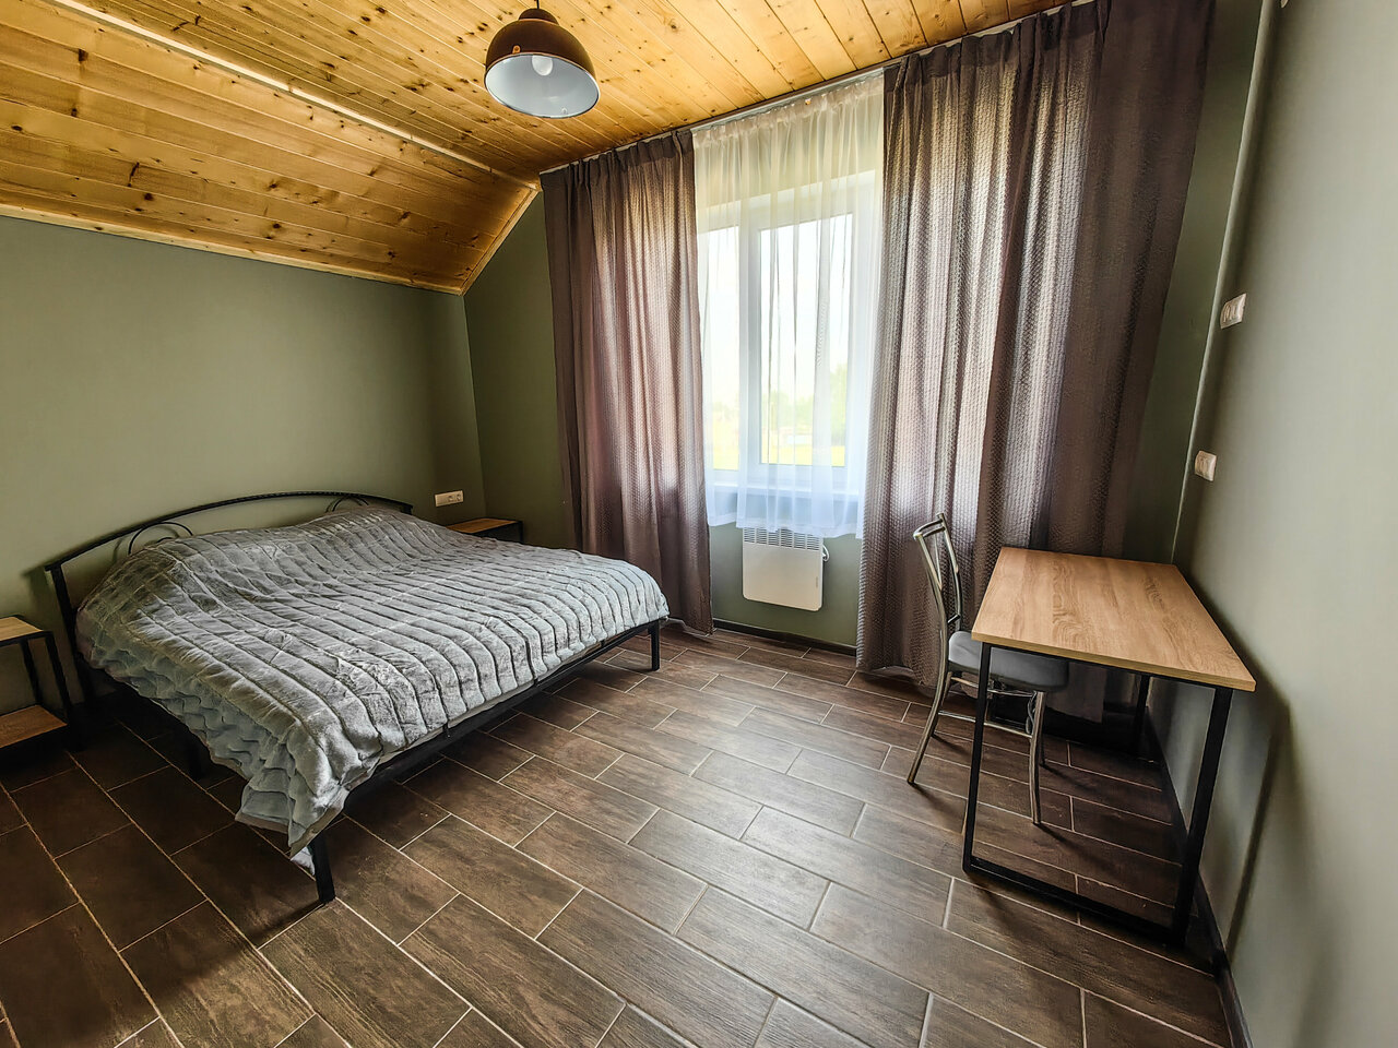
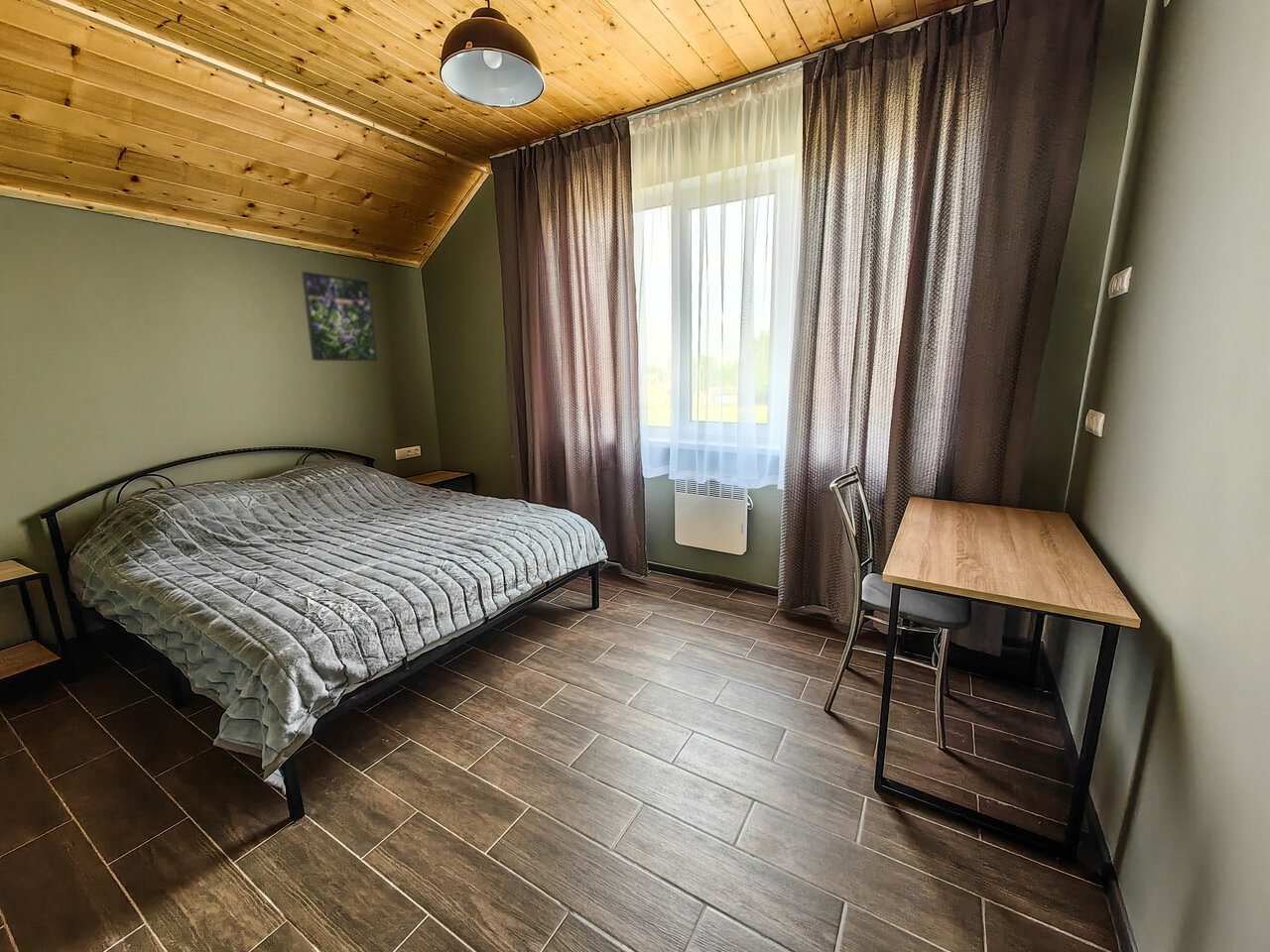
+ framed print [301,271,378,362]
